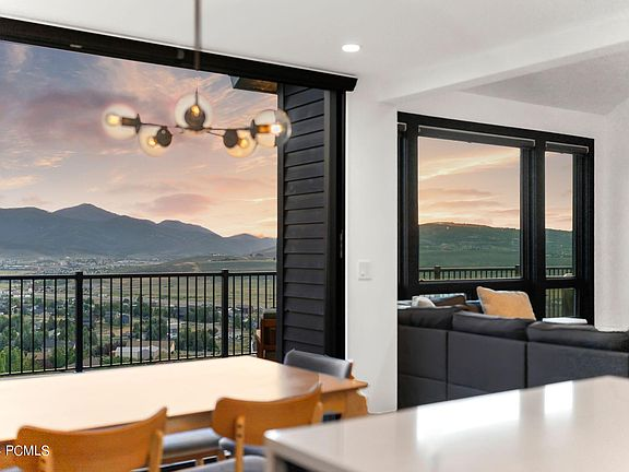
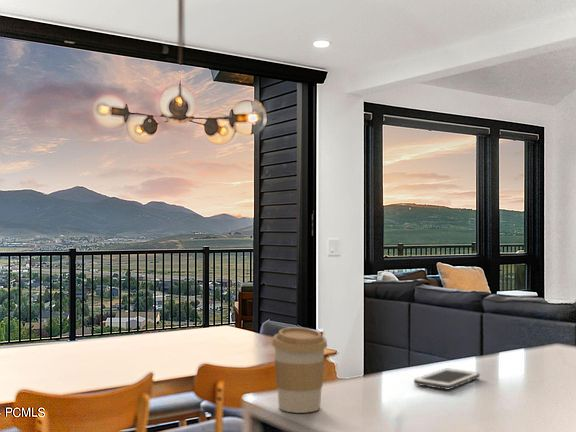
+ cell phone [413,368,481,390]
+ coffee cup [271,326,328,414]
